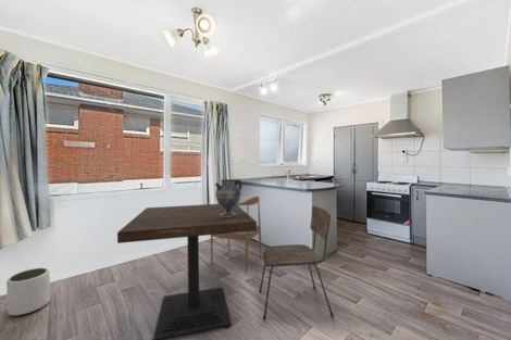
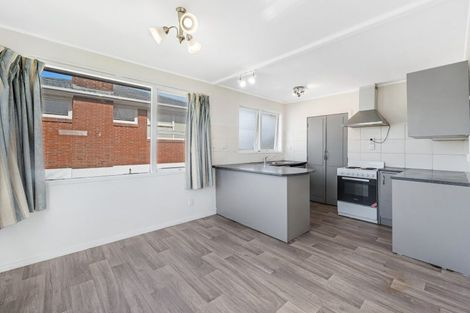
- dining chair [210,196,262,273]
- dining table [116,203,258,340]
- dining chair [258,205,335,322]
- plant pot [5,267,51,316]
- ceramic jug [214,178,244,217]
